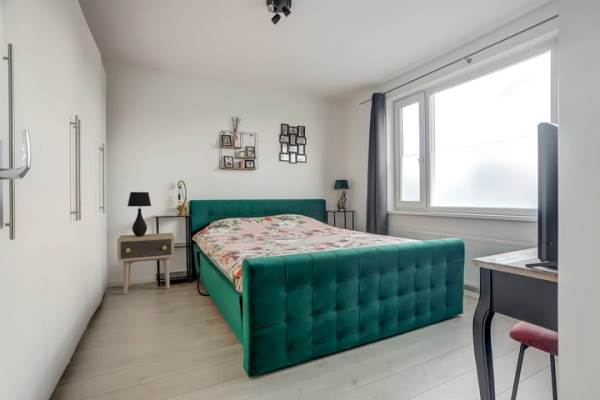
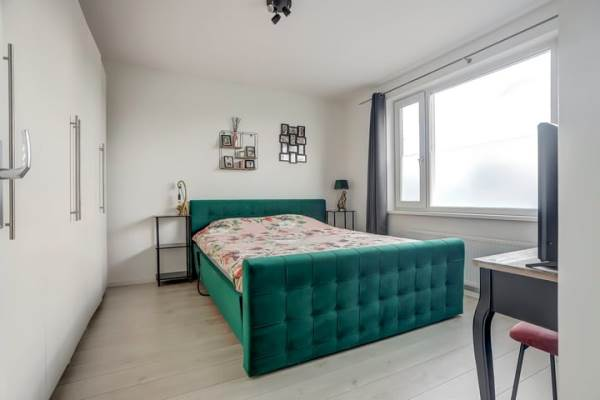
- table lamp [127,191,152,237]
- side table [116,232,175,295]
